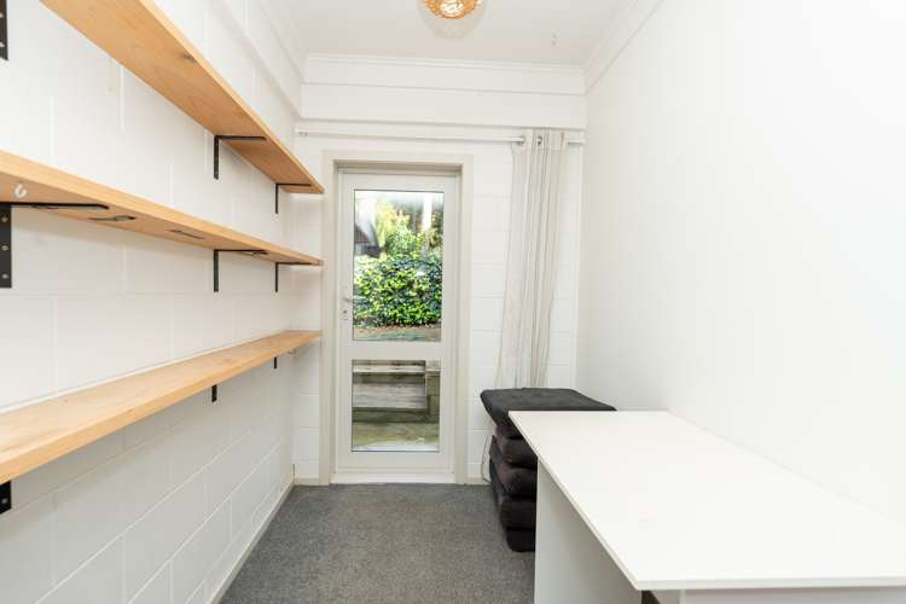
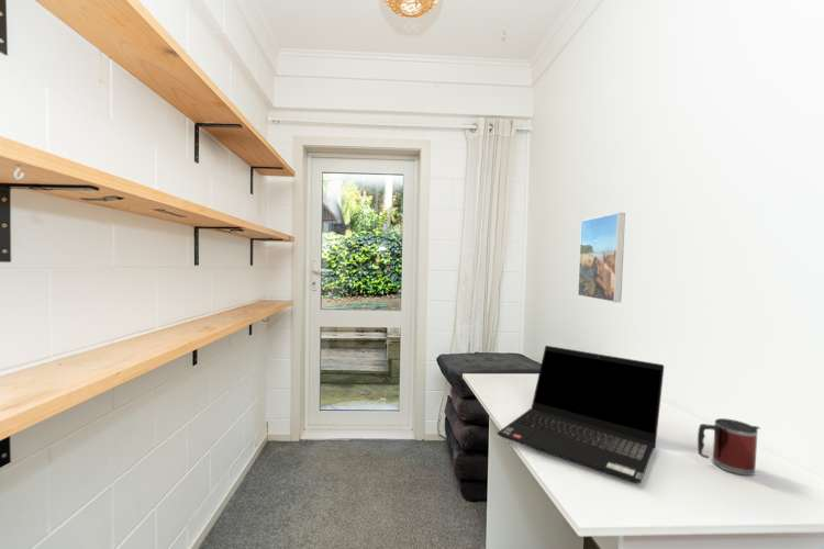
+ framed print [577,212,626,303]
+ mug [697,417,760,477]
+ laptop computer [495,345,665,484]
